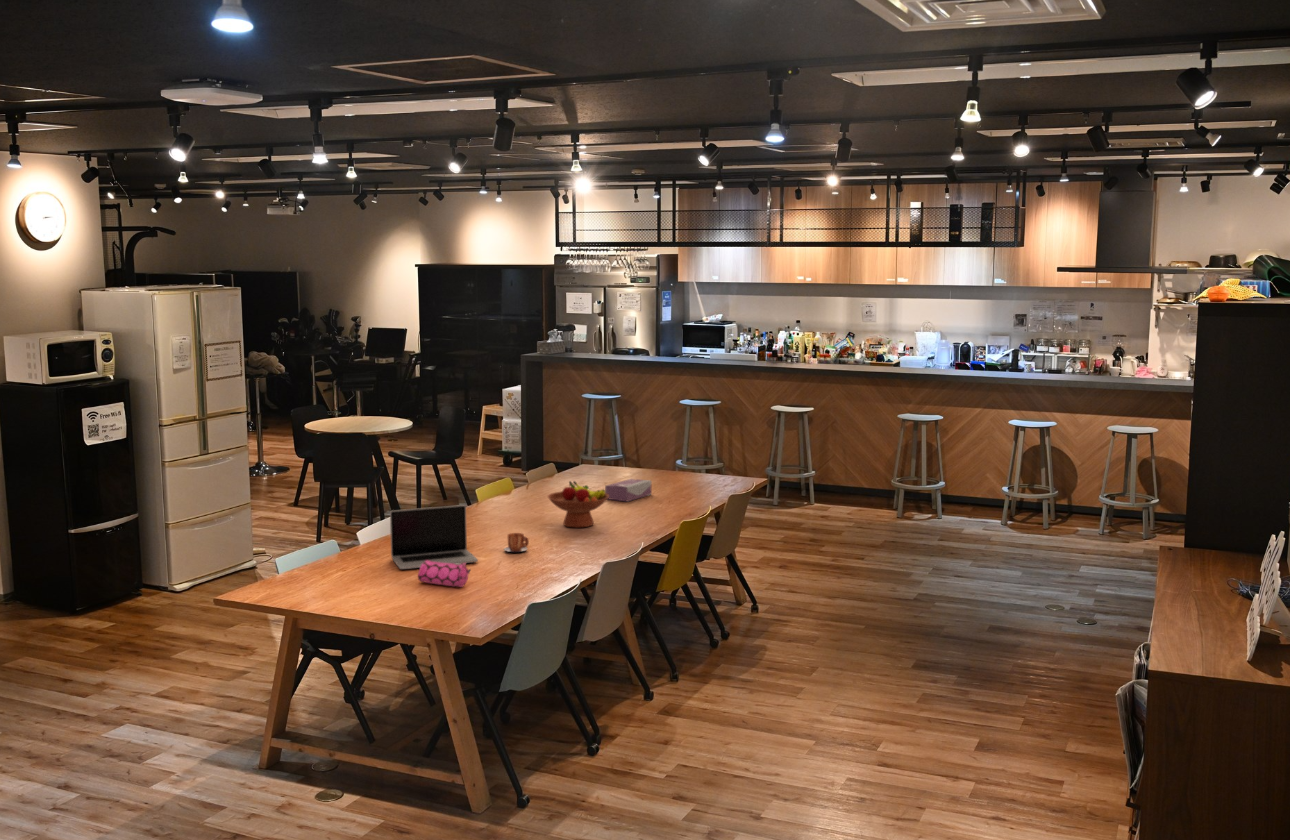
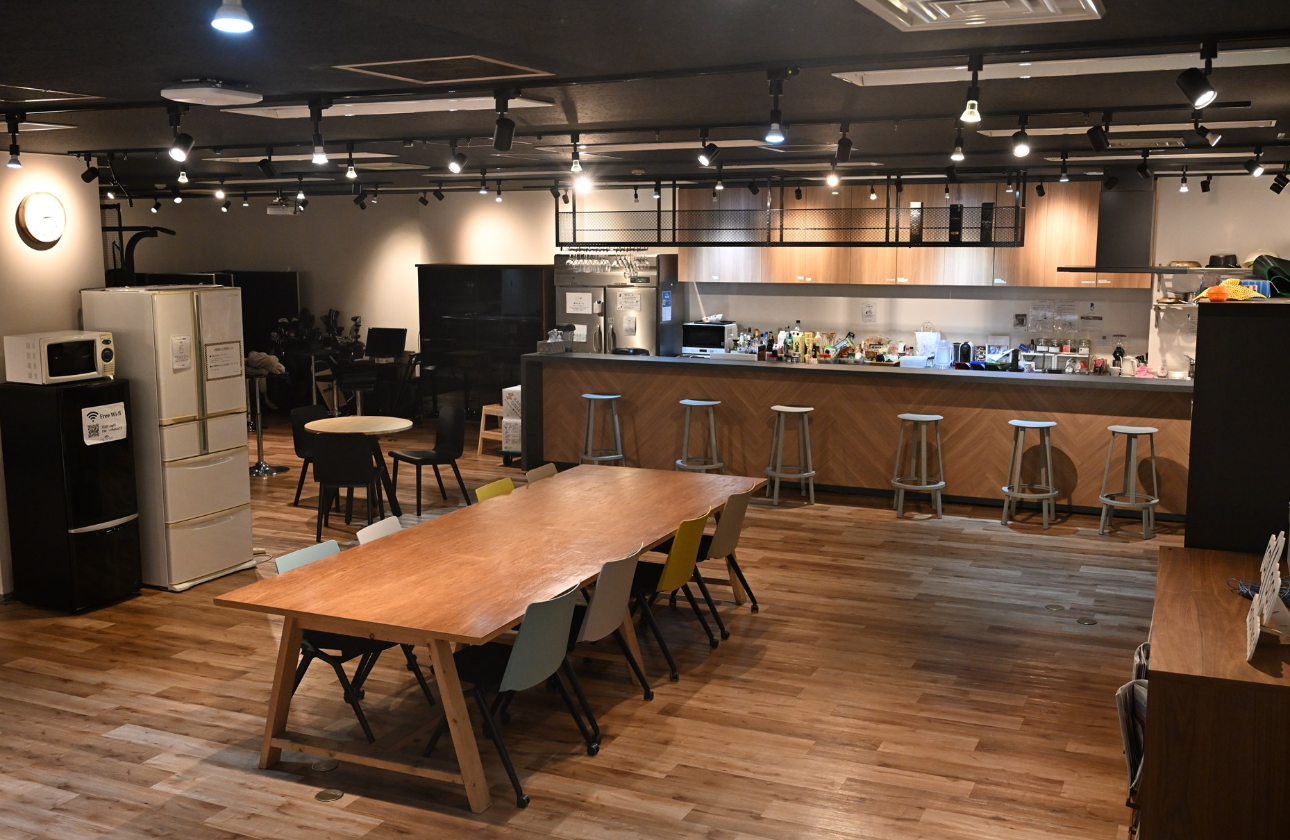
- pencil case [417,560,472,588]
- fruit bowl [546,480,609,529]
- mug [503,532,530,553]
- laptop [389,504,479,570]
- tissue box [604,478,652,503]
